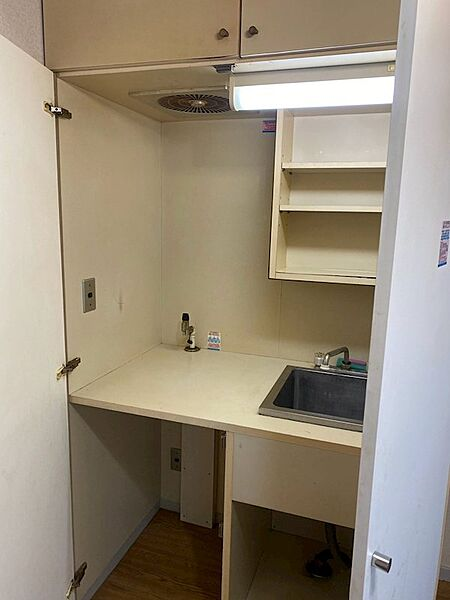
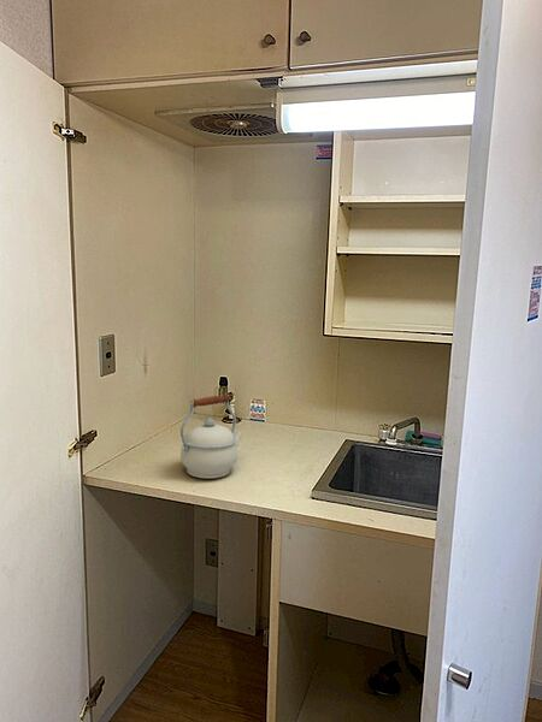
+ kettle [179,393,243,479]
